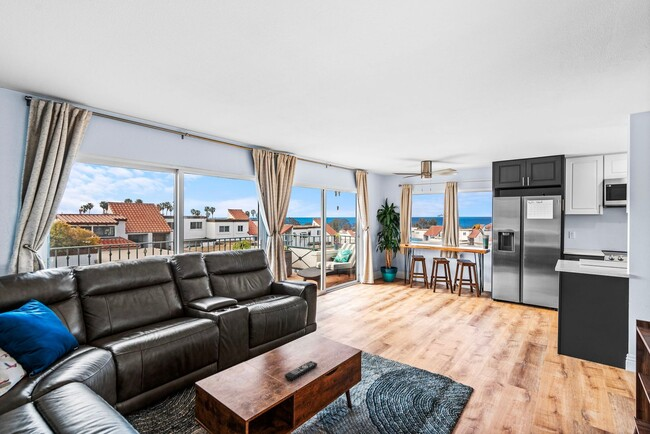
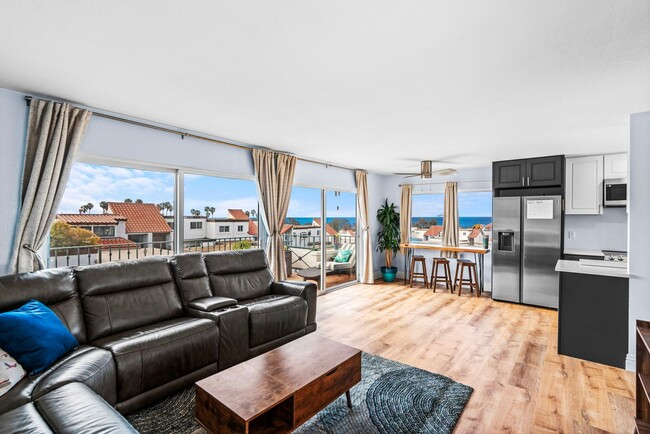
- remote control [284,360,318,381]
